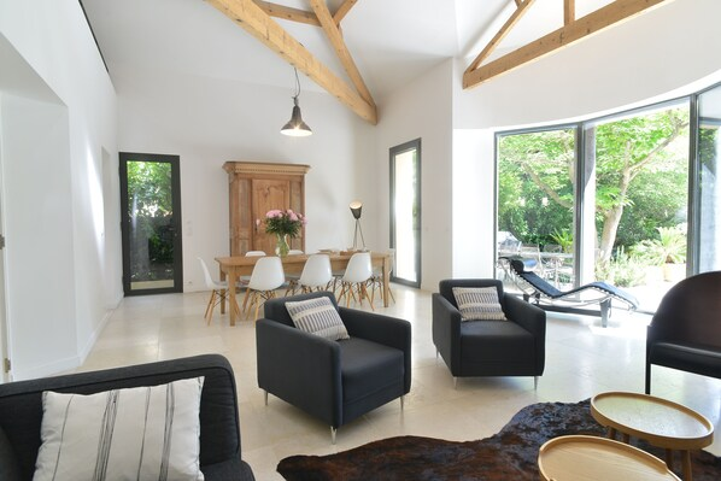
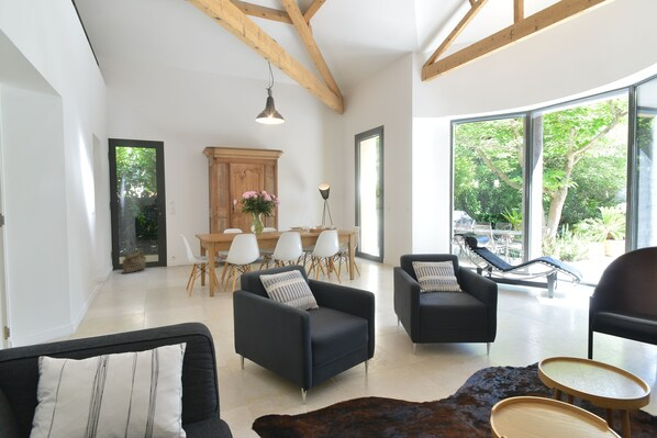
+ bag [121,249,147,274]
